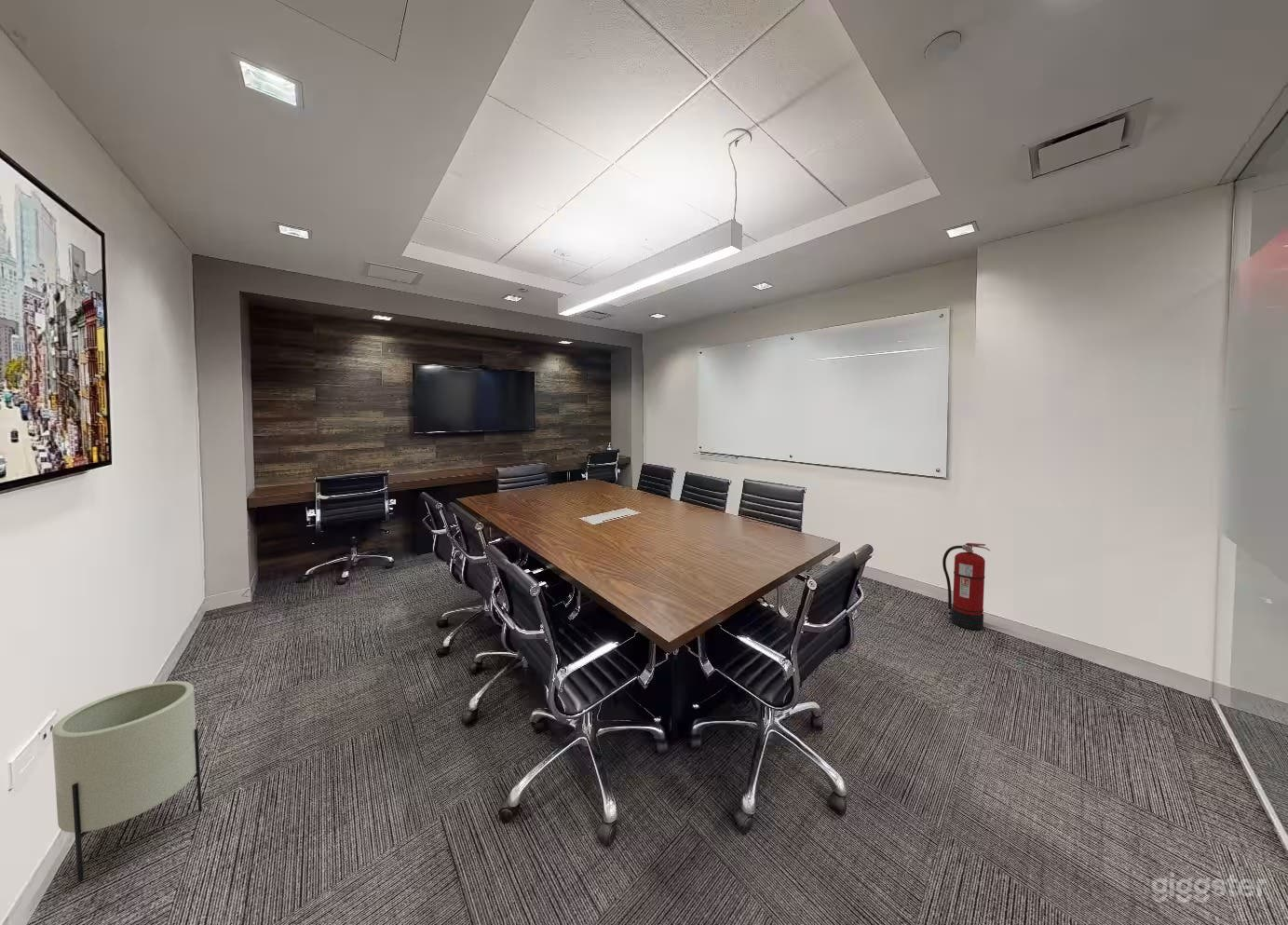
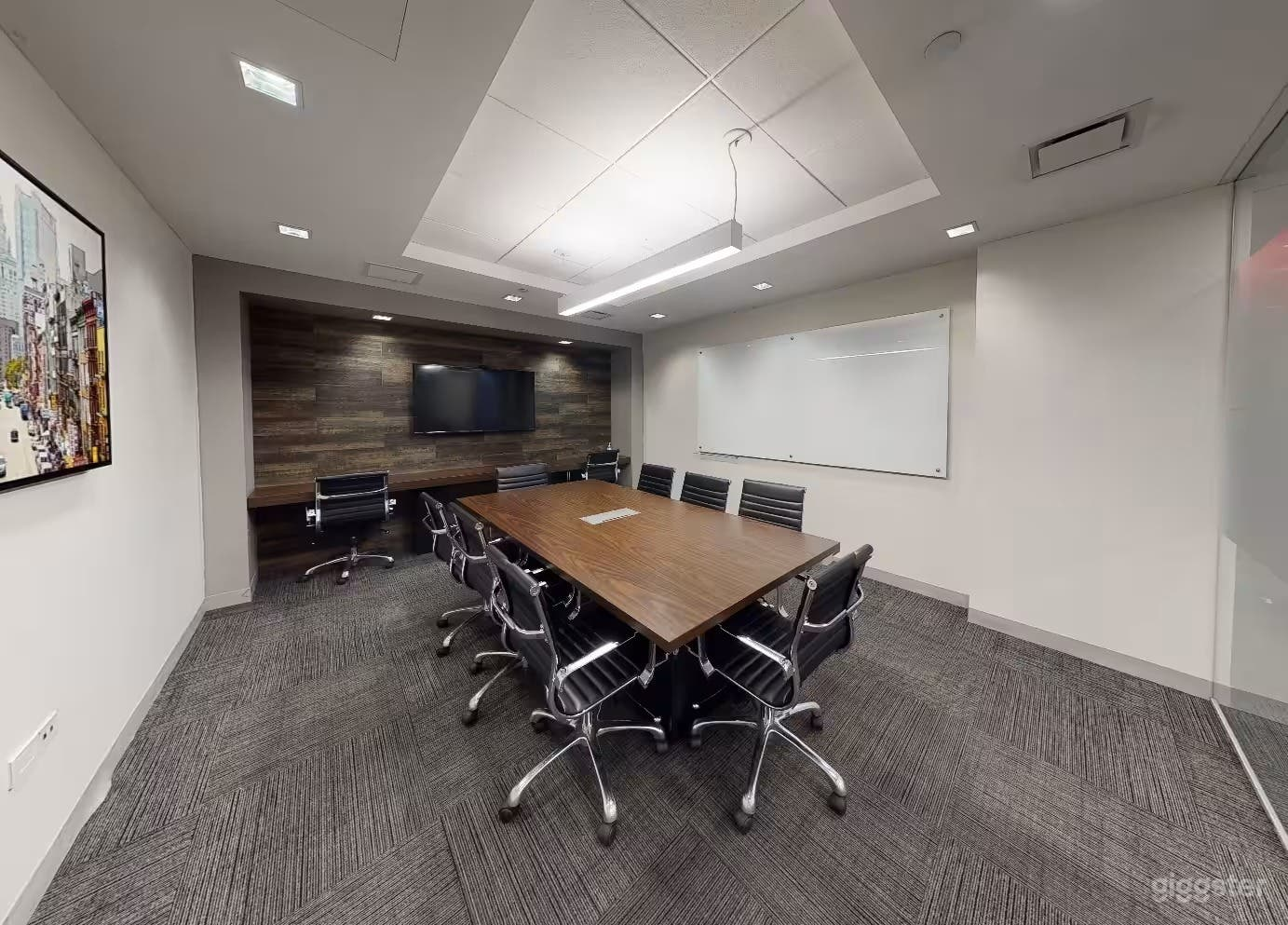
- planter [51,680,203,883]
- fire extinguisher [942,542,991,631]
